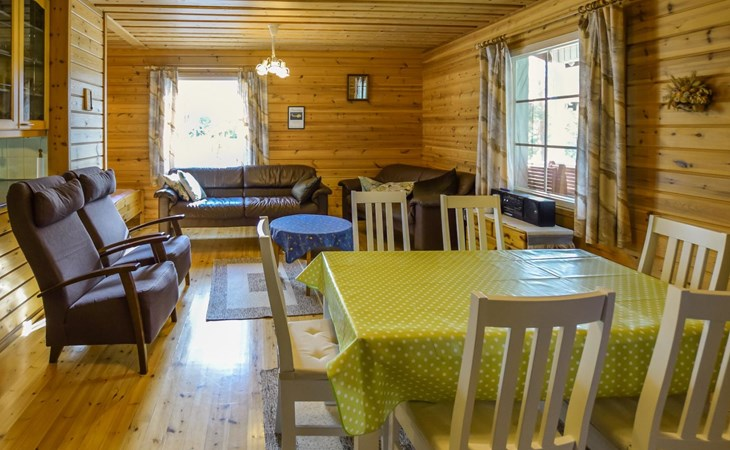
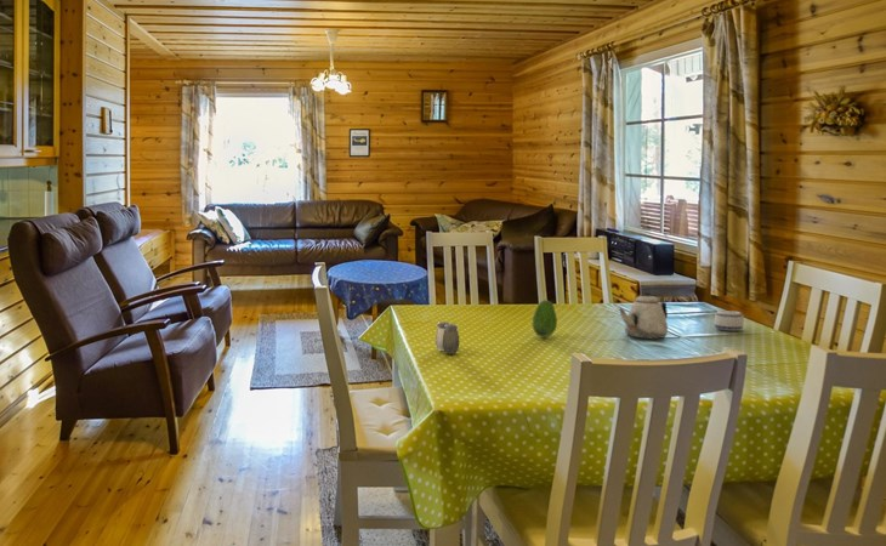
+ fruit [532,298,558,339]
+ salt and pepper shaker [435,320,460,354]
+ mug [714,309,745,331]
+ teapot [618,291,669,340]
